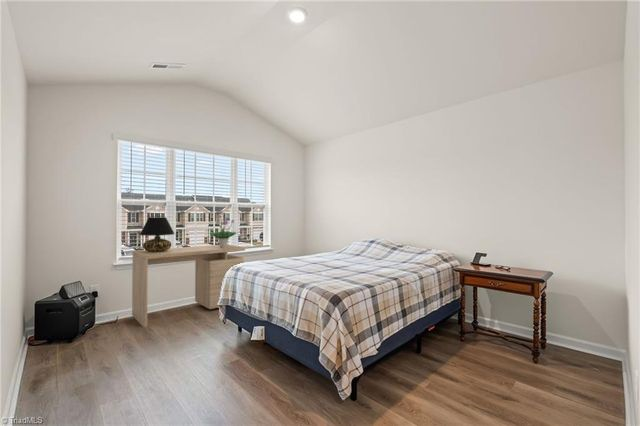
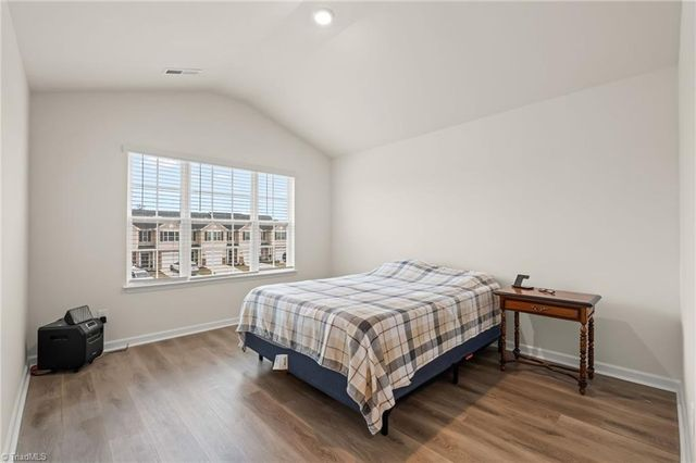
- desk [131,244,246,328]
- table lamp [139,216,175,252]
- potted plant [208,209,238,248]
